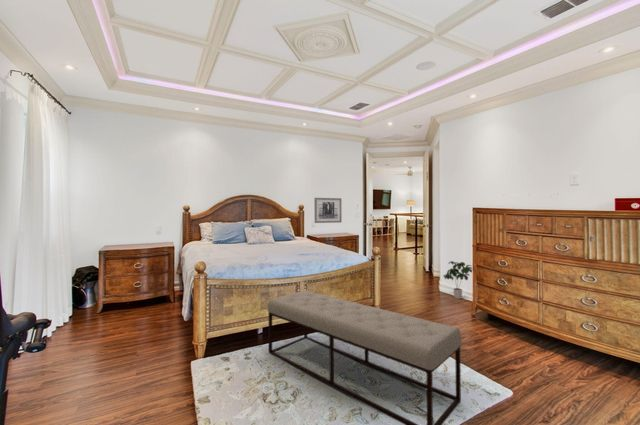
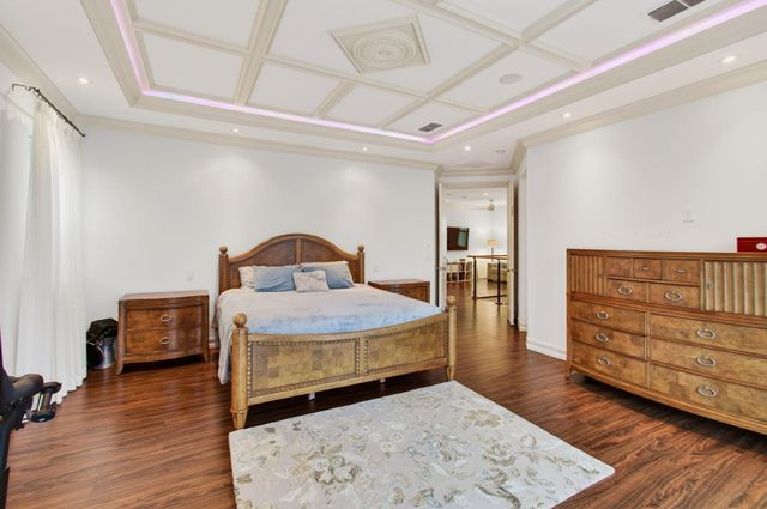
- bench [266,290,463,425]
- potted plant [442,260,473,300]
- wall art [313,197,343,224]
